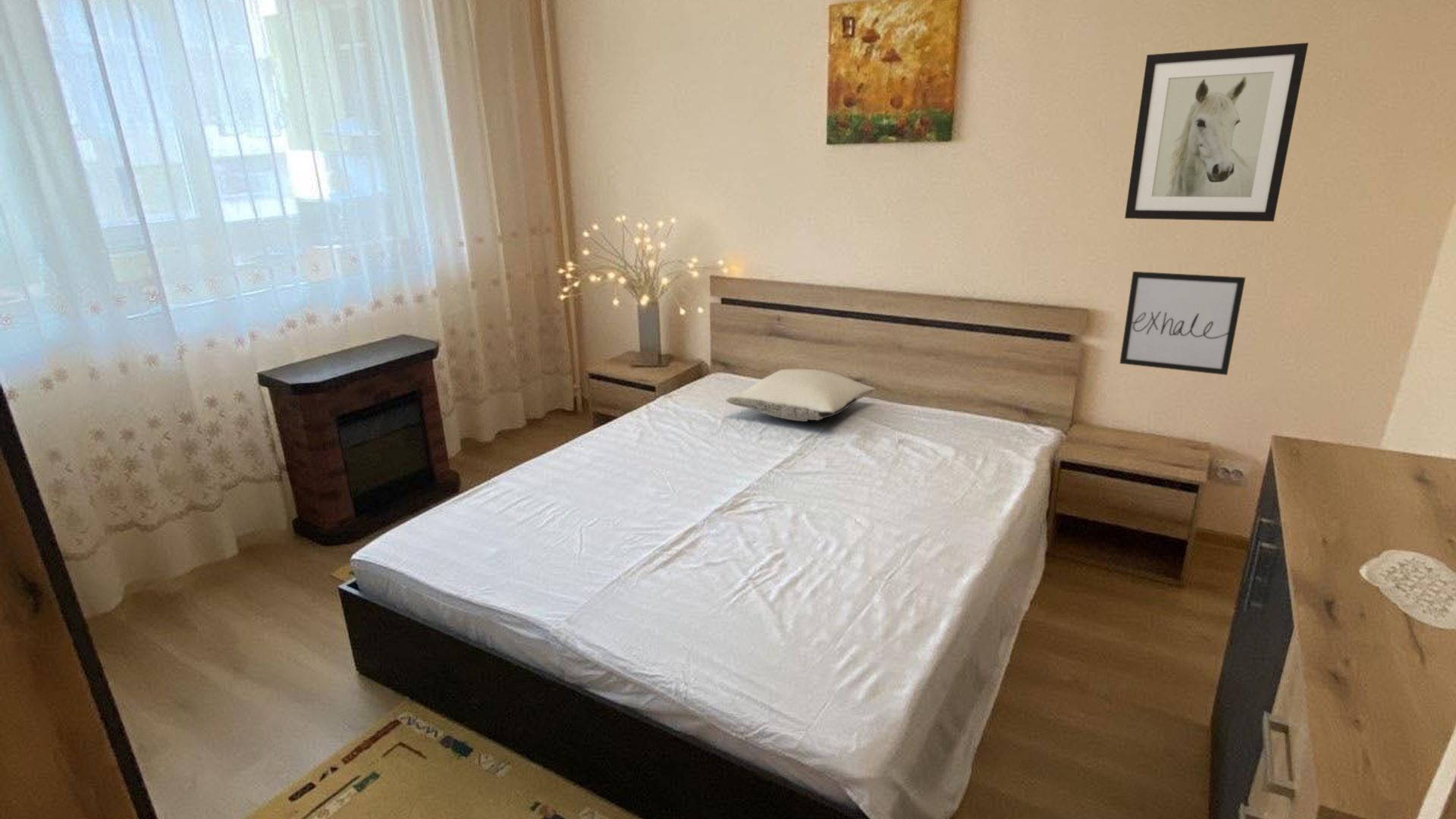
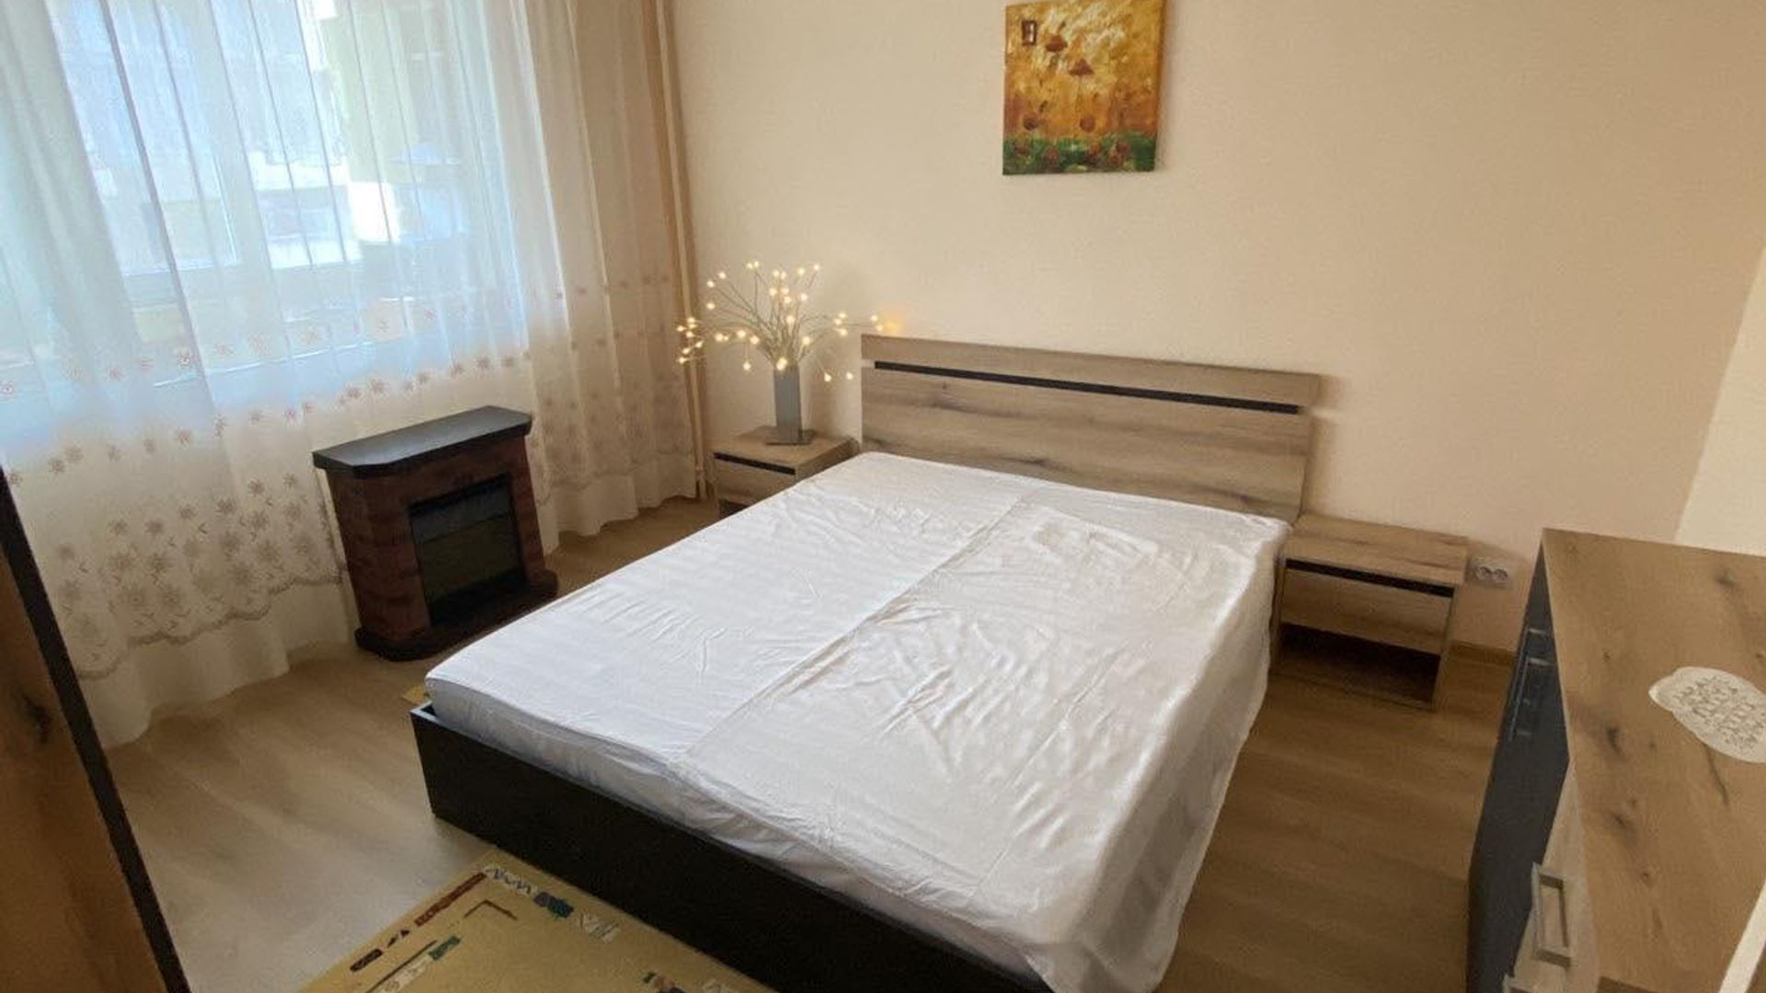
- wall art [1119,271,1246,376]
- wall art [1124,42,1309,222]
- pillow [725,369,877,422]
